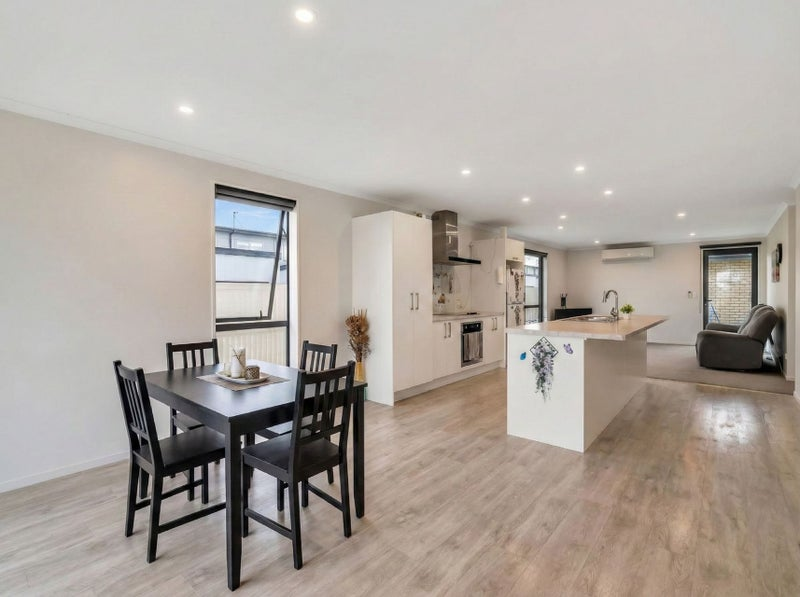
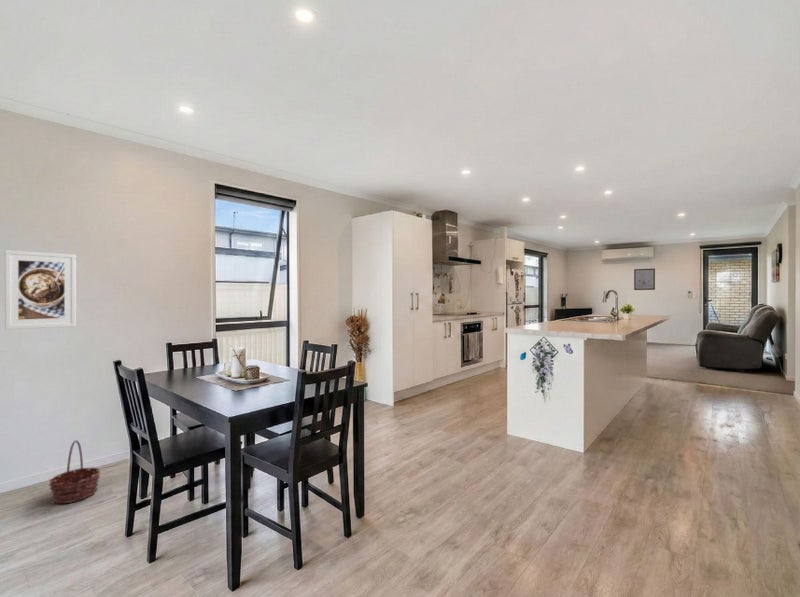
+ basket [48,439,101,504]
+ wall art [633,268,656,291]
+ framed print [4,249,77,330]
